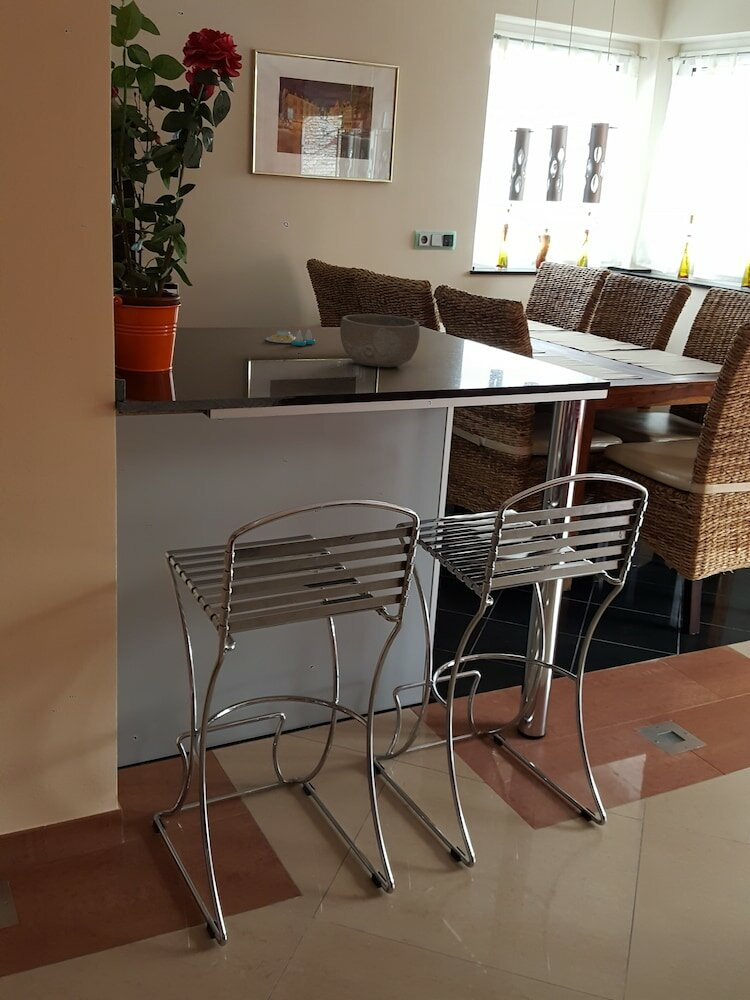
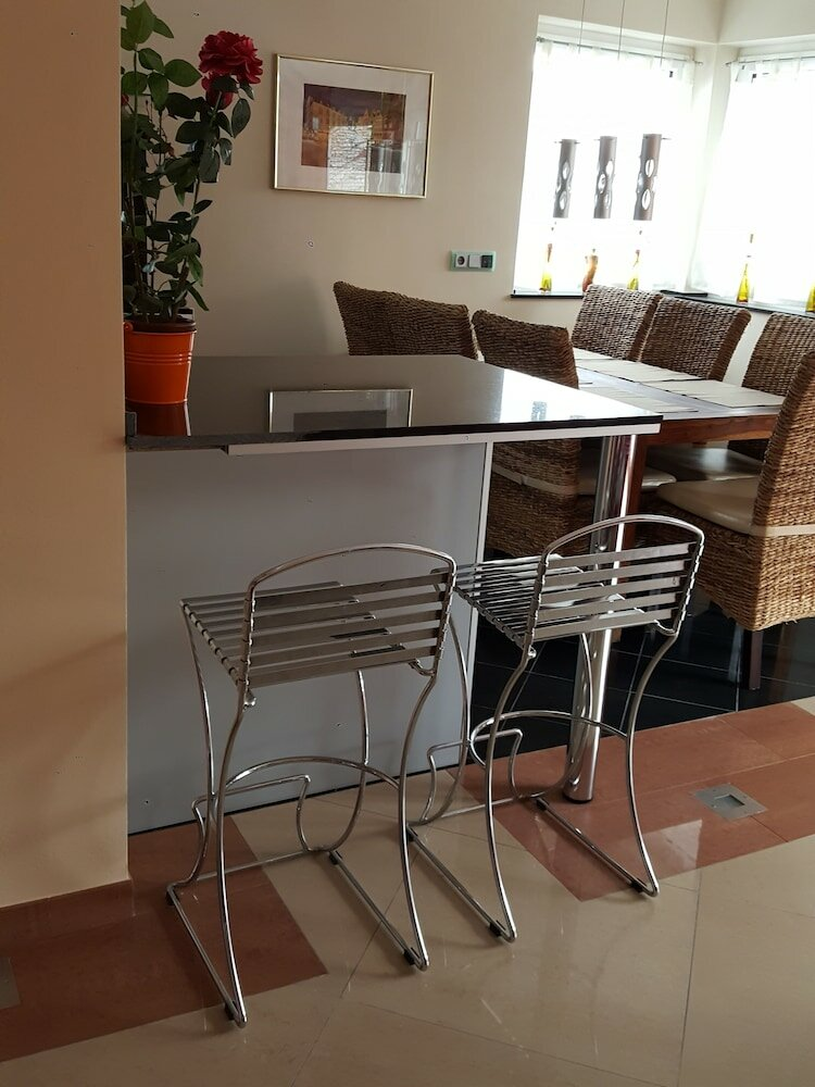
- bowl [339,313,421,368]
- salt and pepper shaker set [265,327,316,347]
